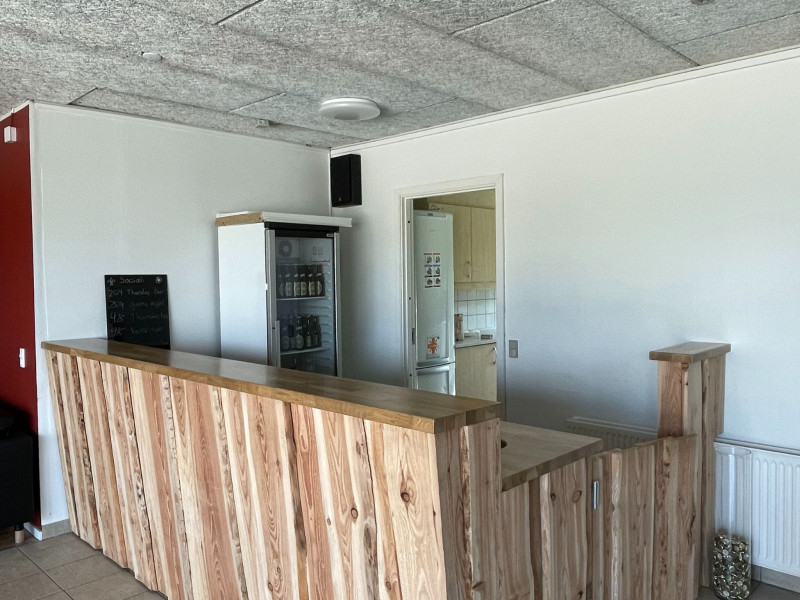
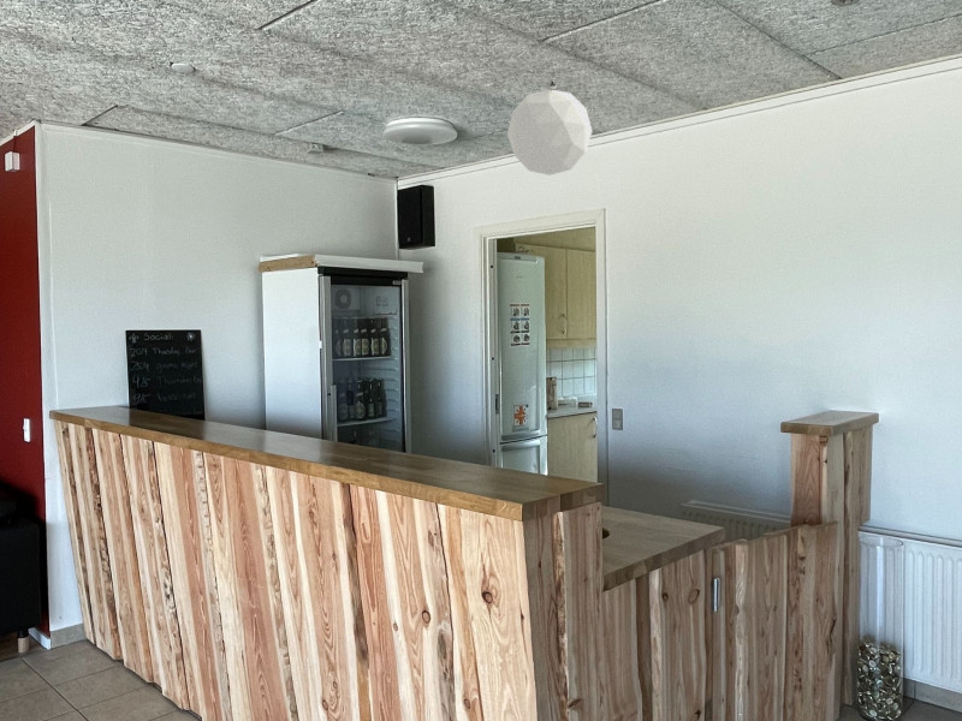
+ pendant lamp [506,79,593,177]
